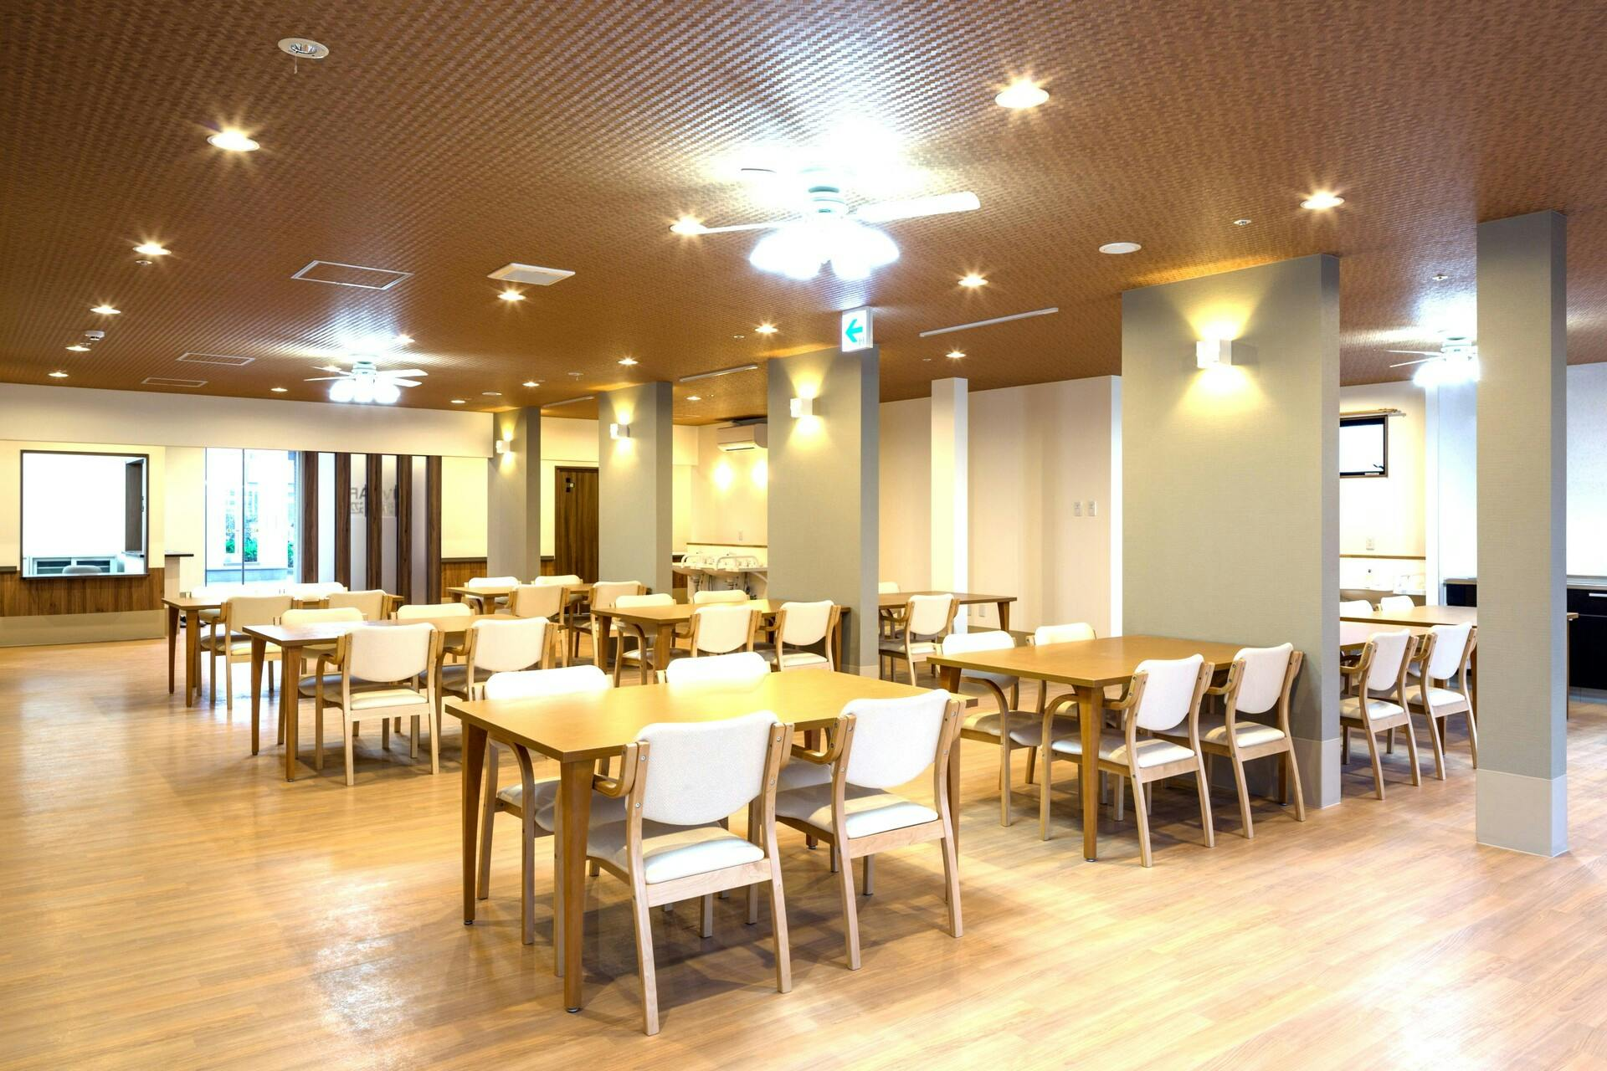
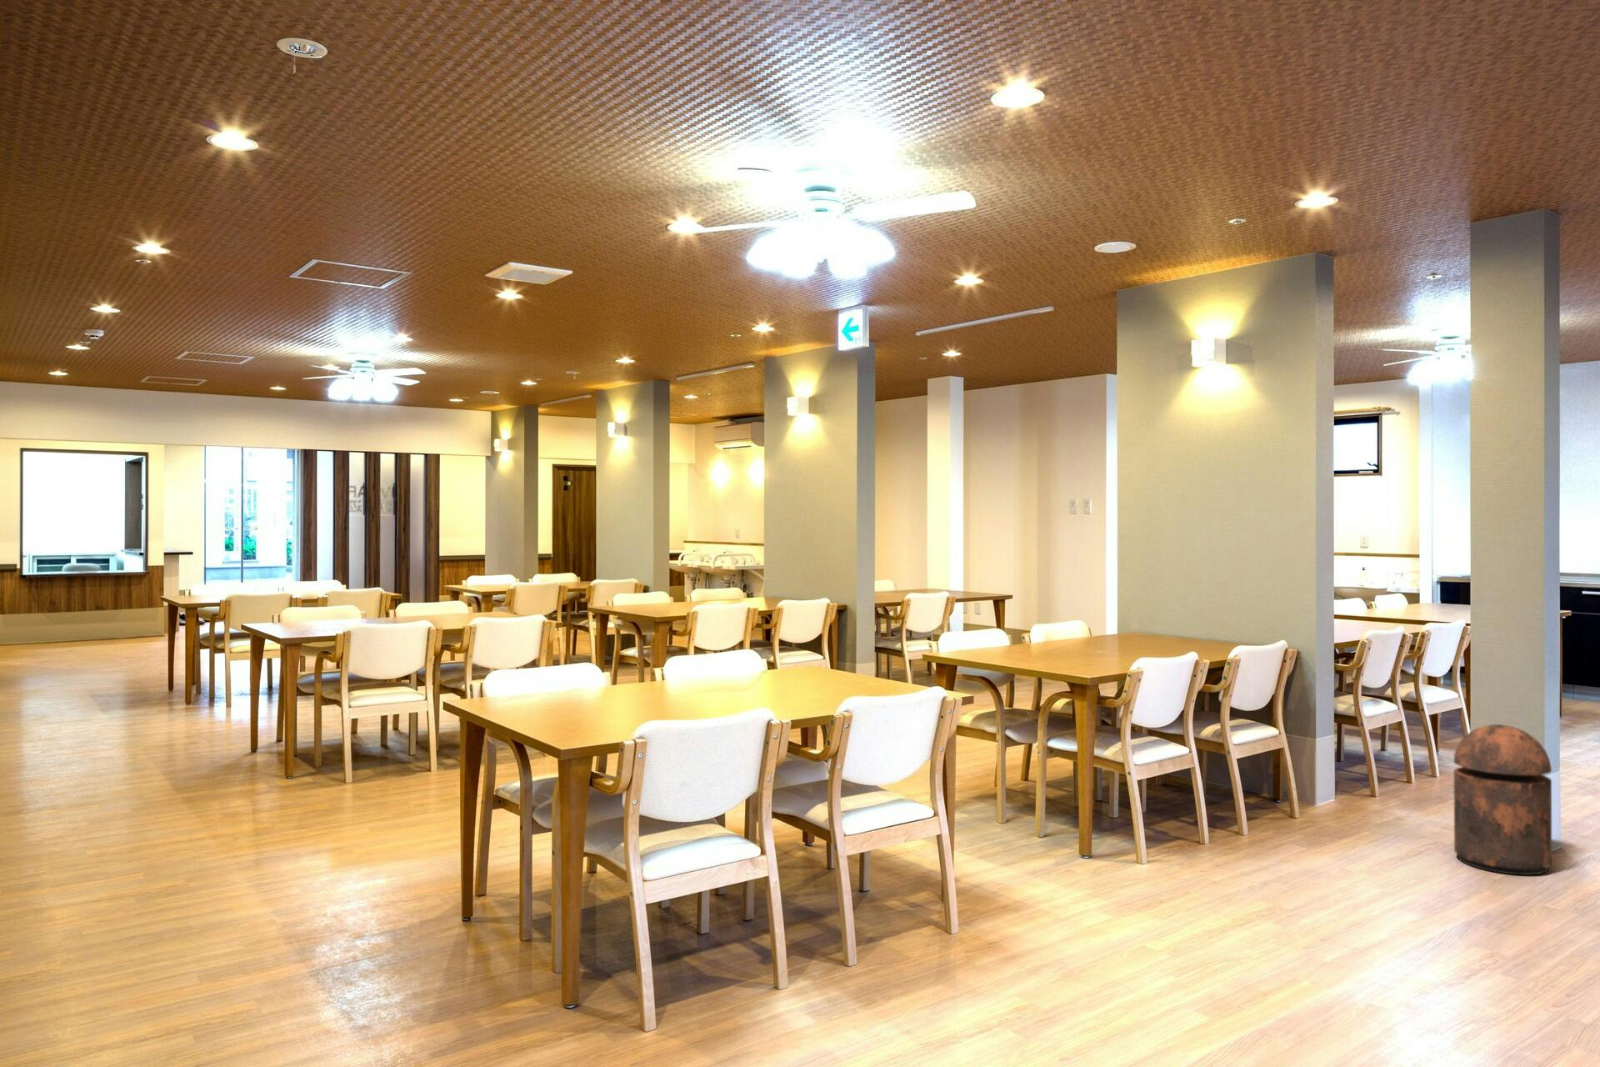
+ trash can [1452,724,1552,876]
